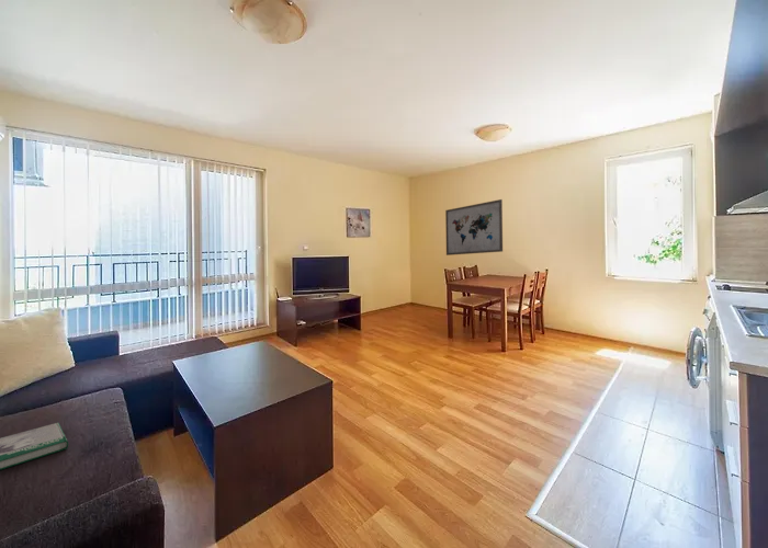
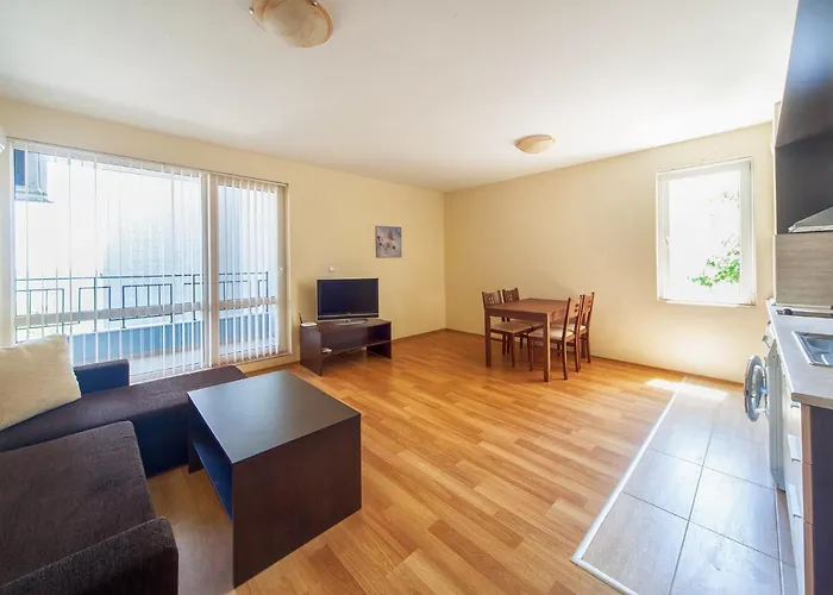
- wall art [444,198,504,256]
- book [0,422,69,471]
